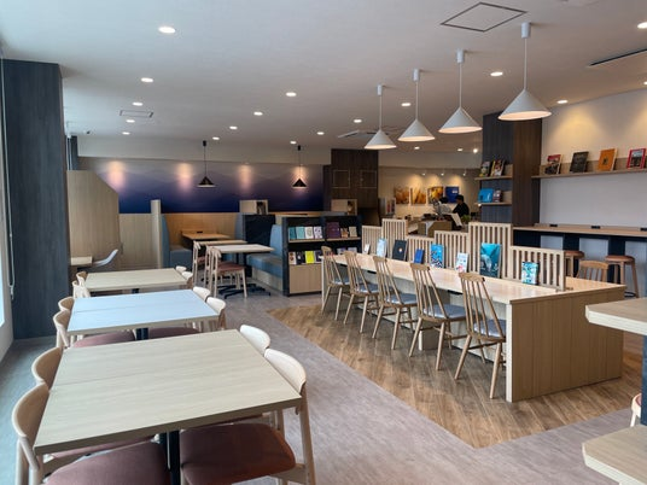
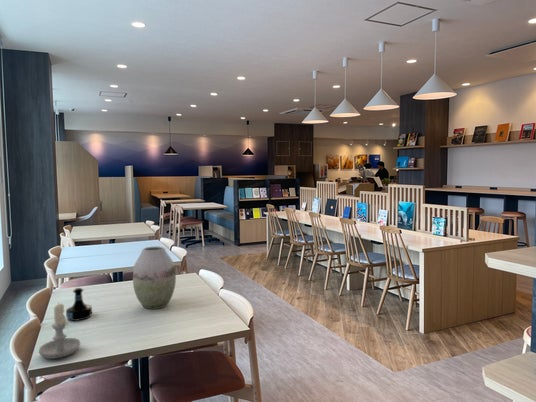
+ tequila bottle [65,287,93,322]
+ vase [132,245,177,310]
+ candle [38,301,82,360]
